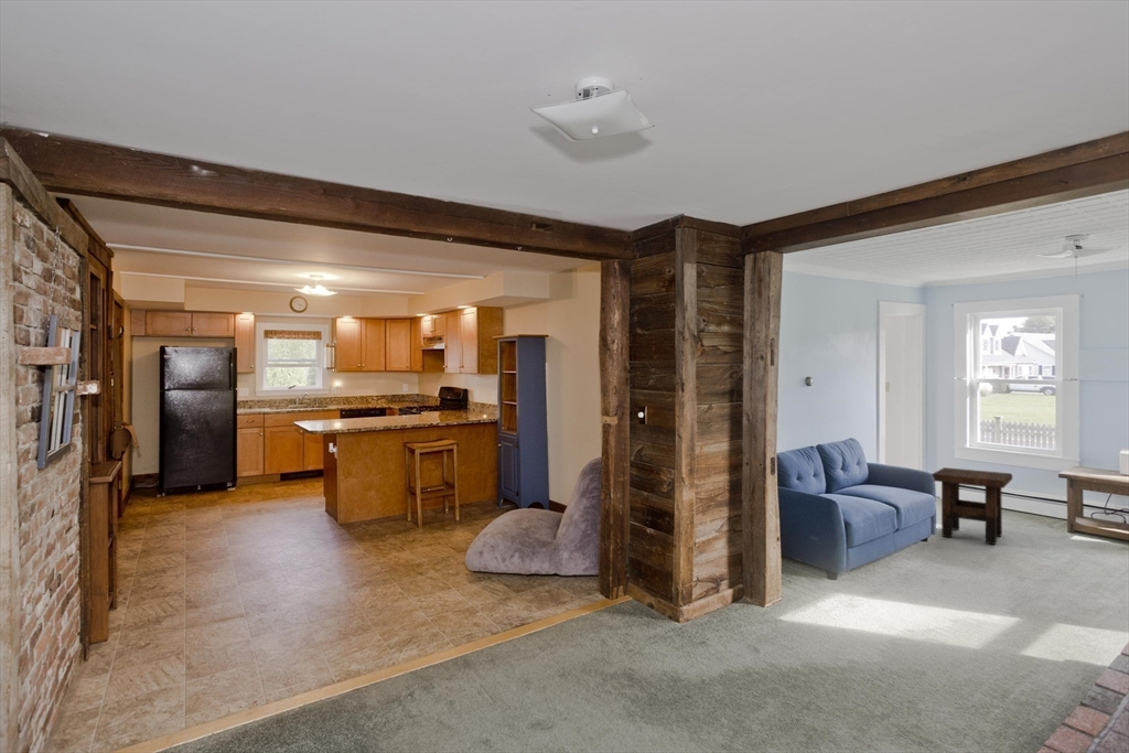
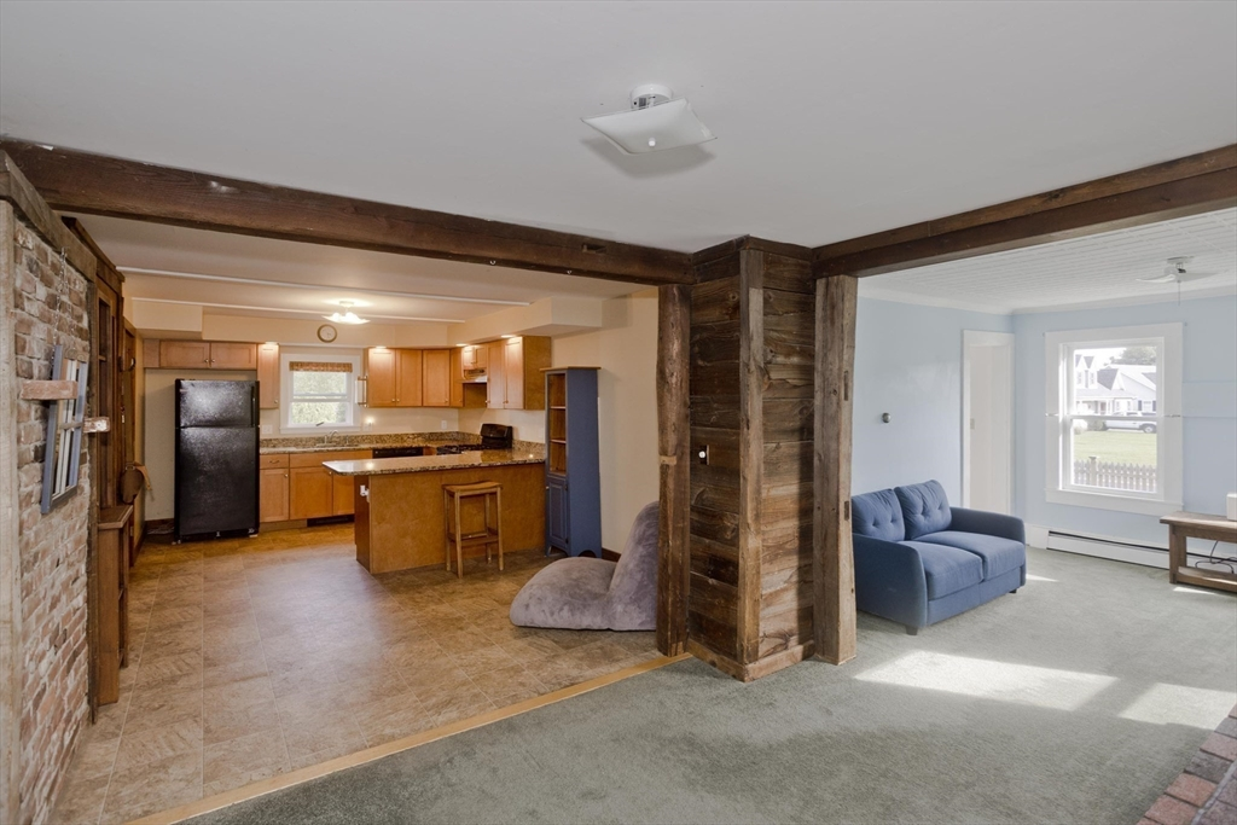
- side table [931,466,1013,546]
